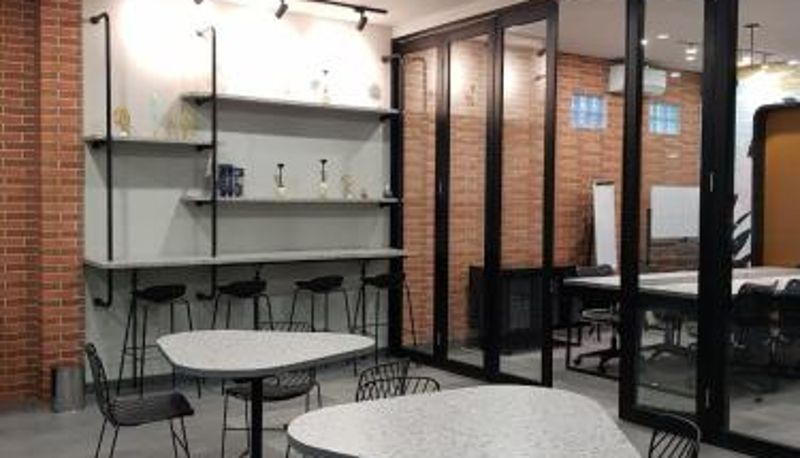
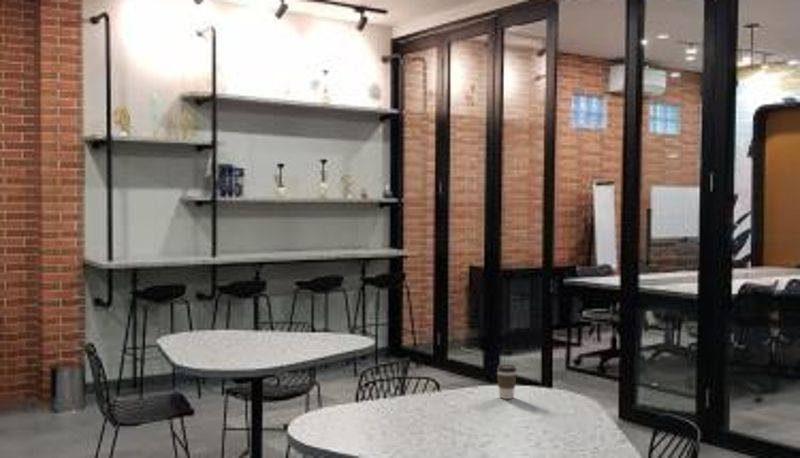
+ coffee cup [496,363,518,400]
